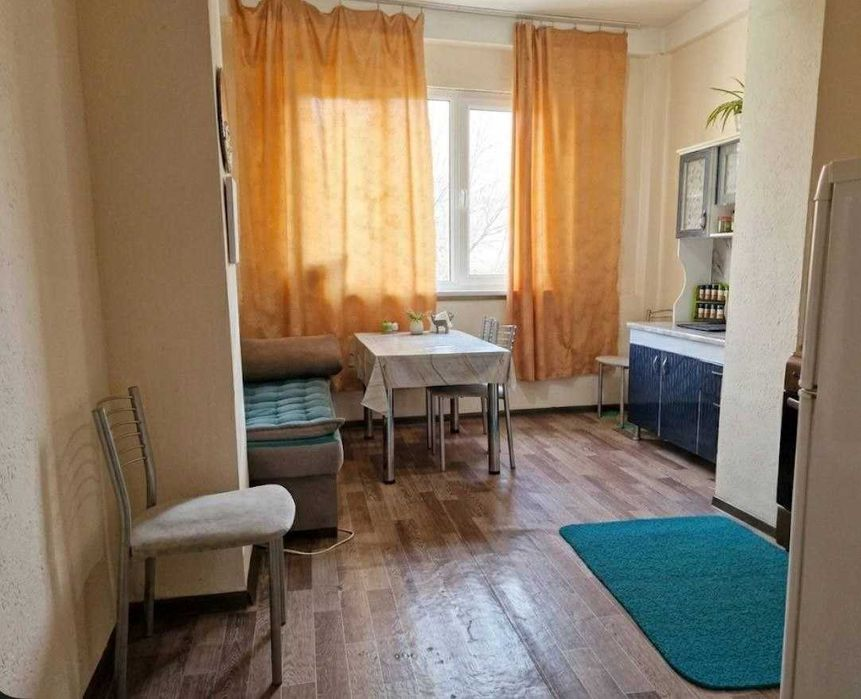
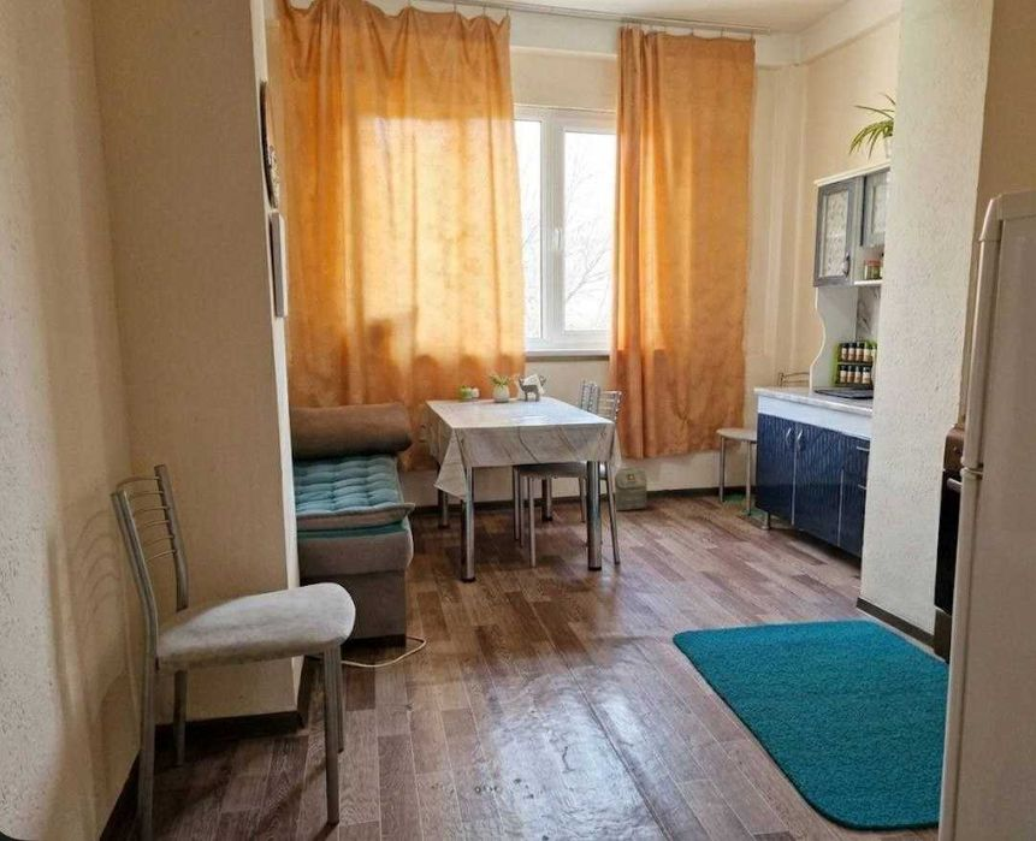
+ bag [614,467,649,513]
